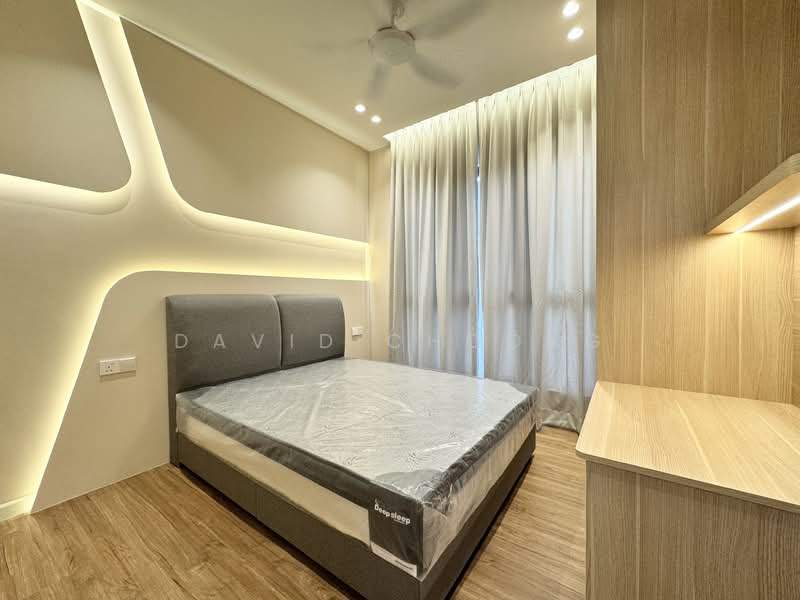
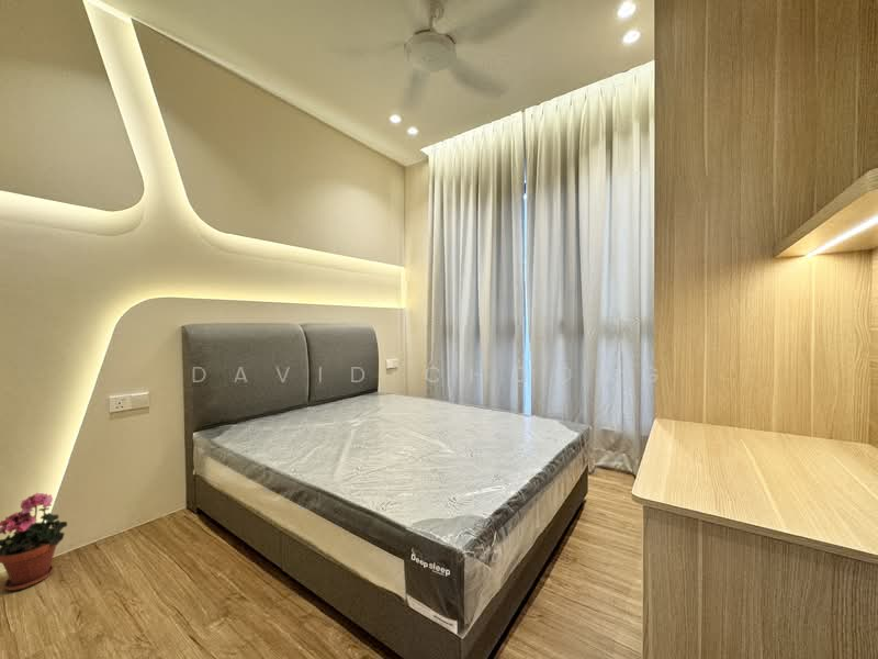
+ potted plant [0,492,68,592]
